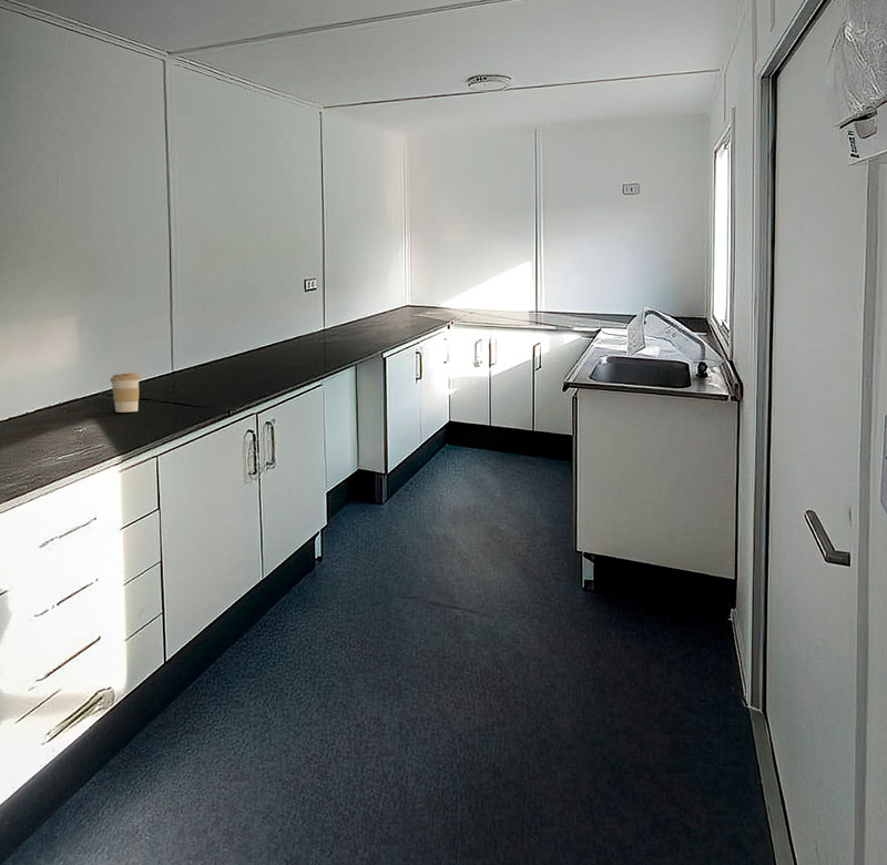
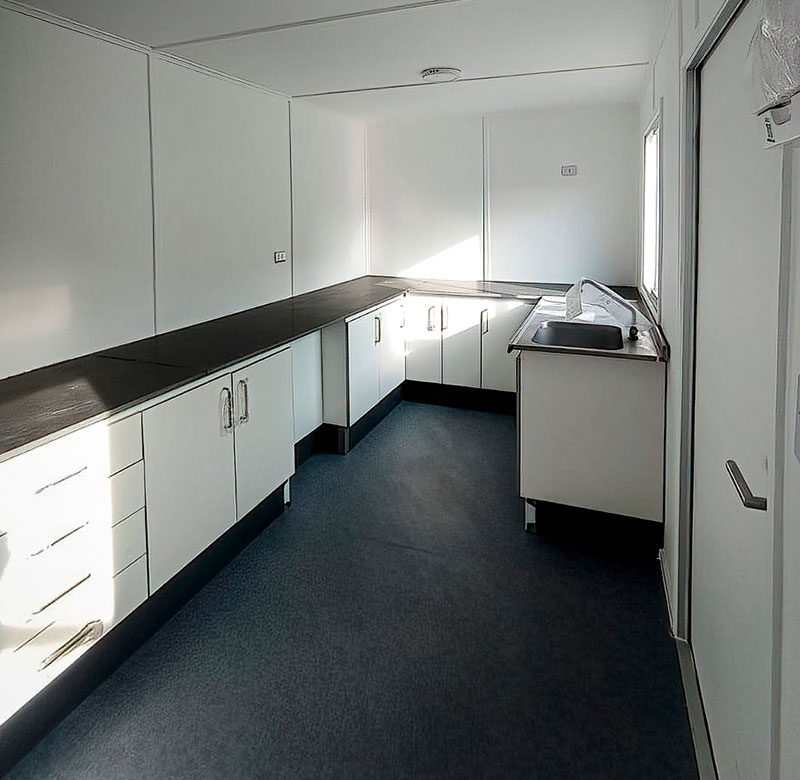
- coffee cup [109,372,141,414]
